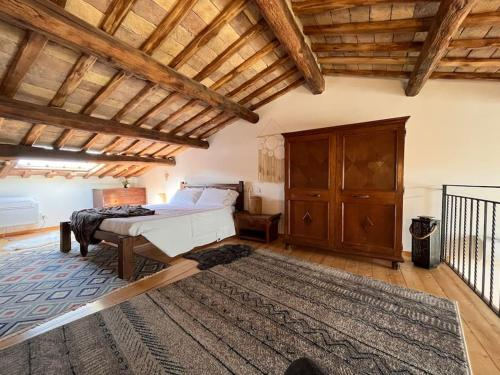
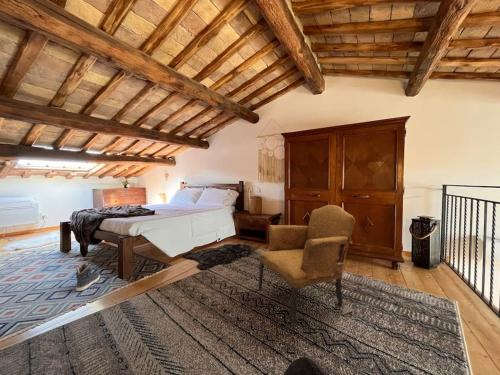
+ armchair [258,204,356,326]
+ sneaker [75,262,101,292]
